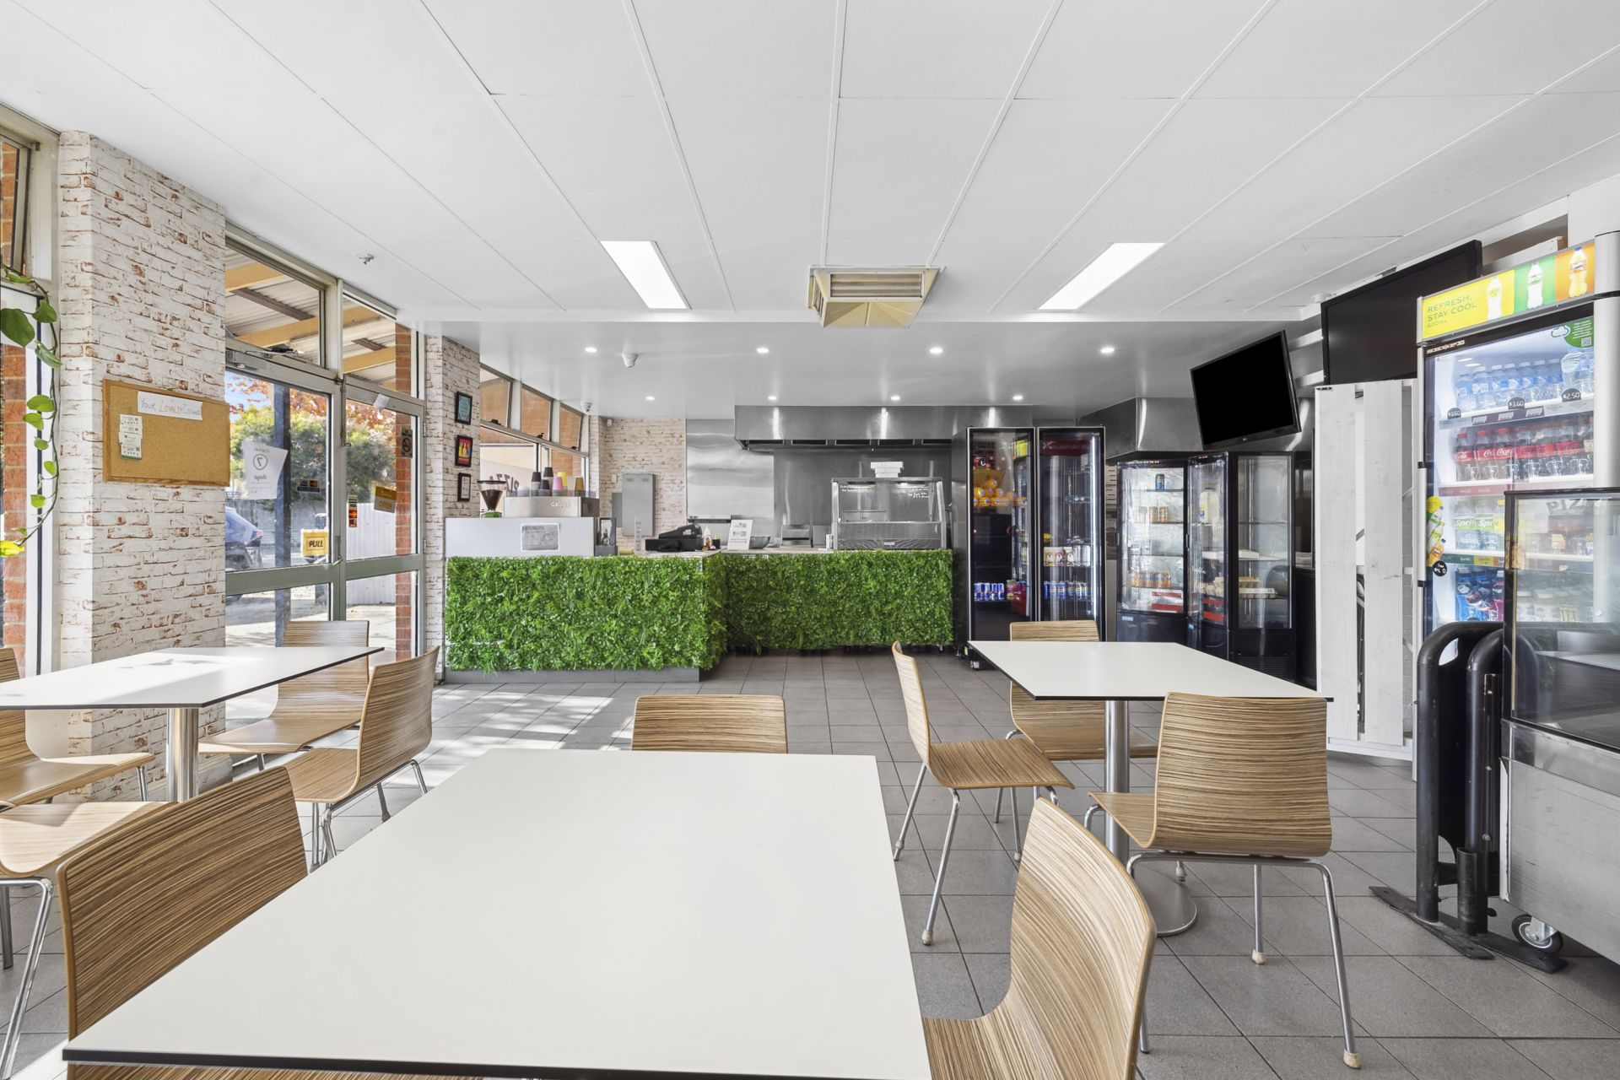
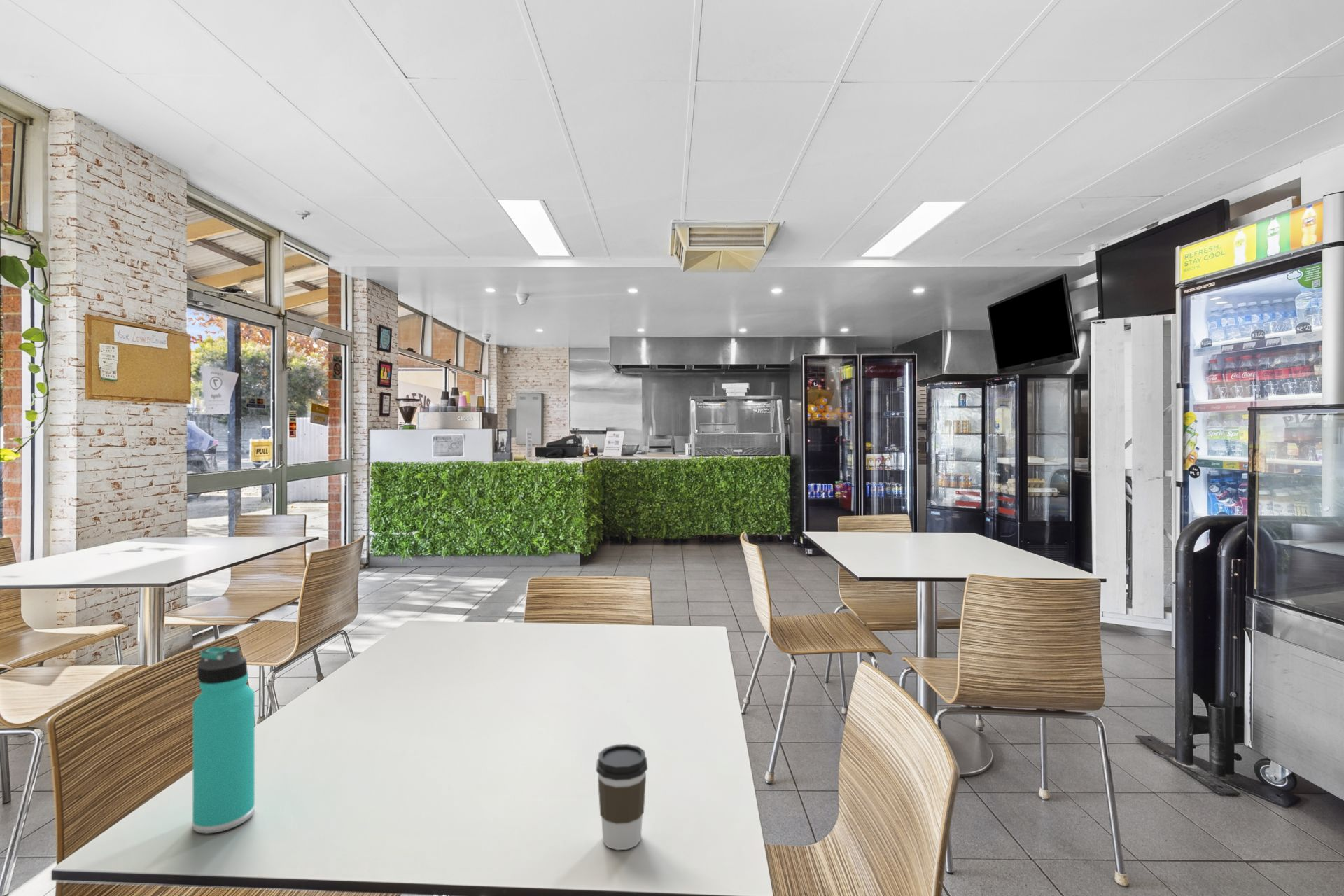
+ thermos bottle [192,646,255,834]
+ coffee cup [596,743,648,851]
